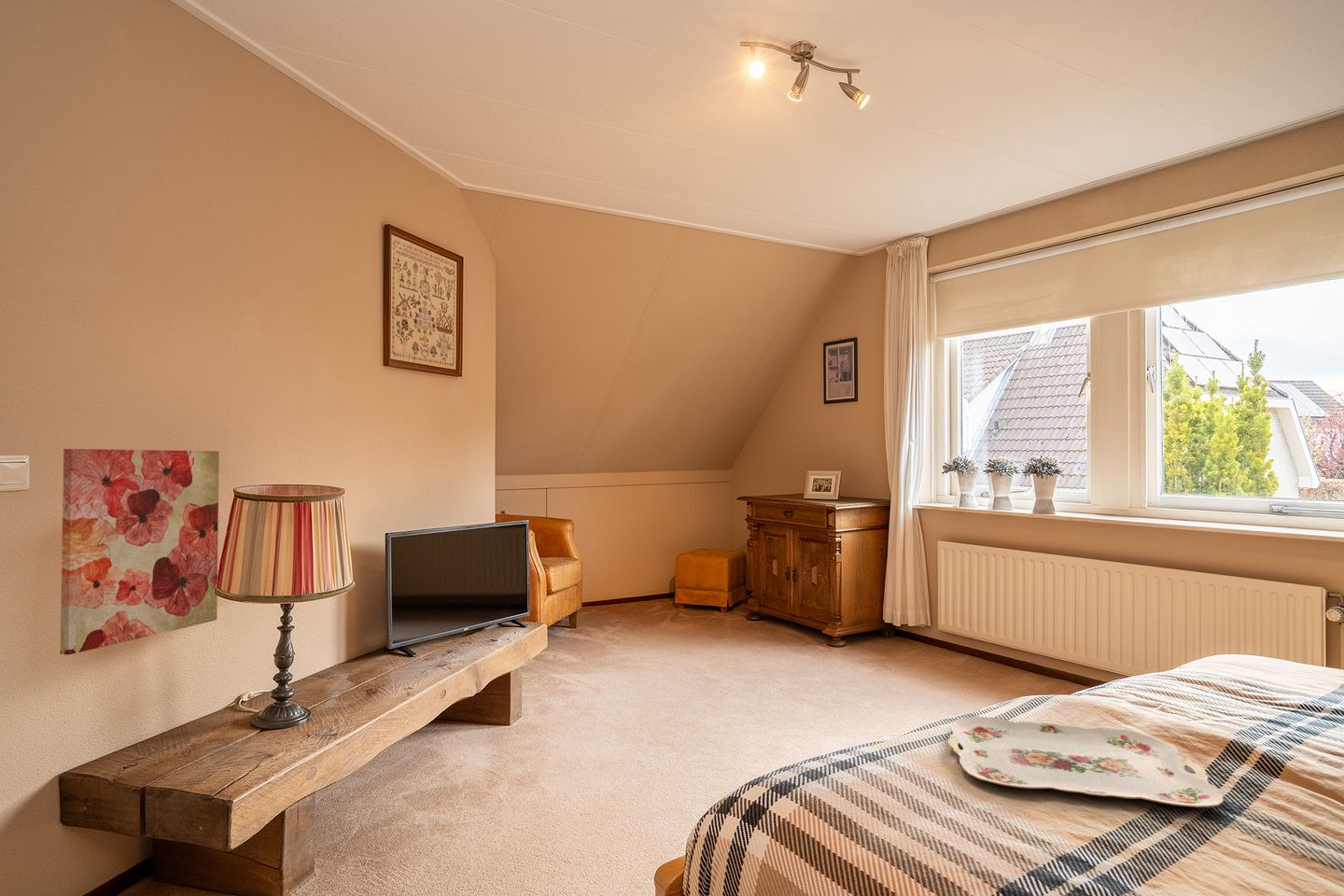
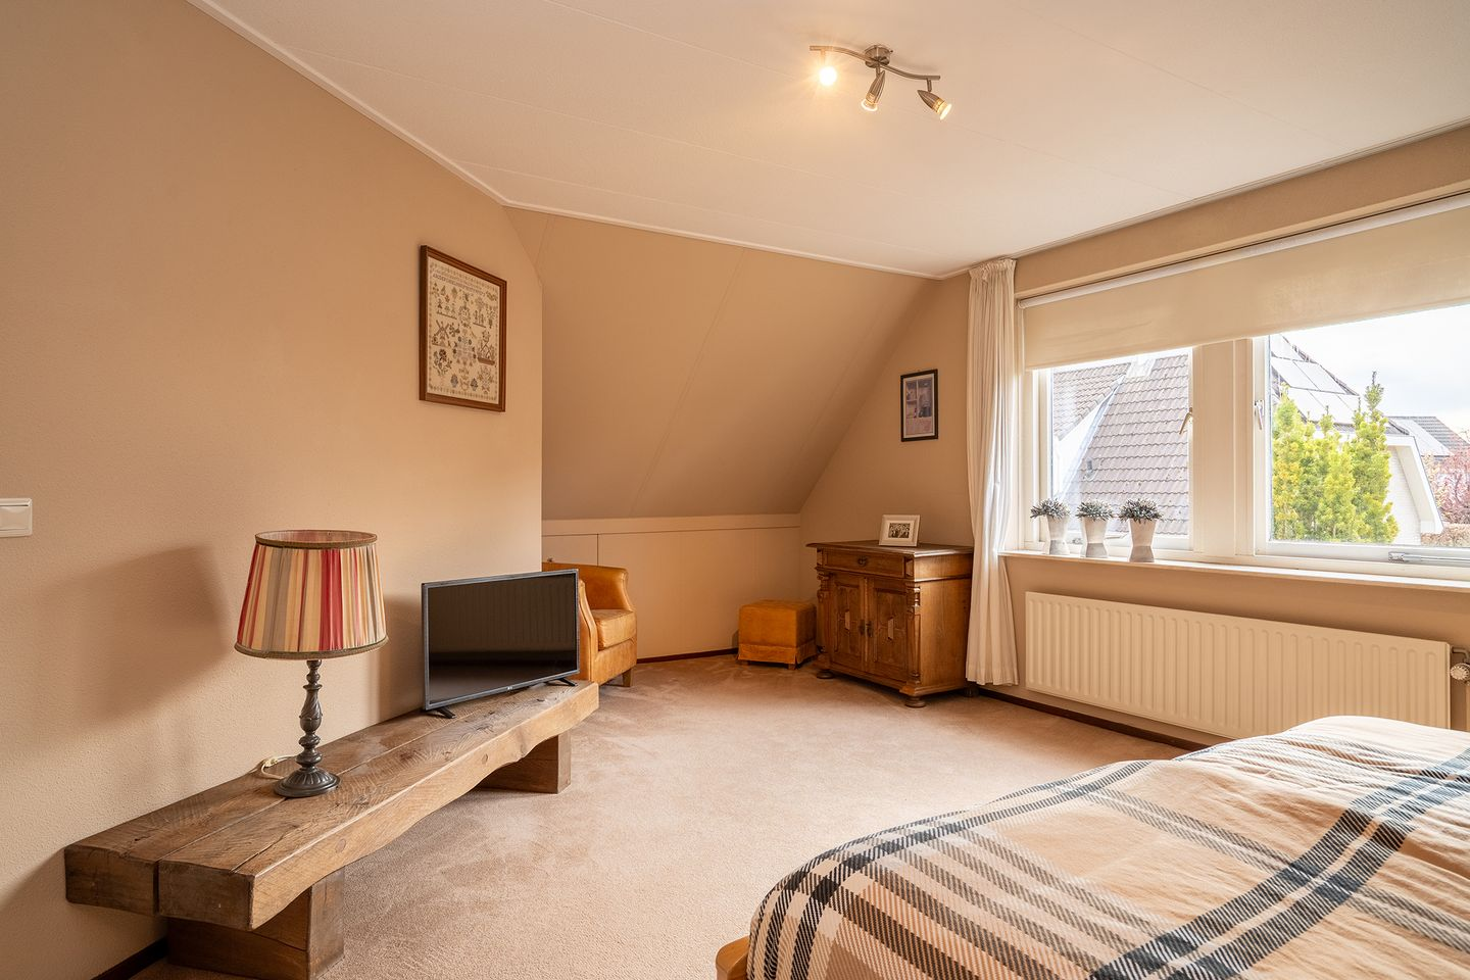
- serving tray [946,716,1225,808]
- wall art [60,448,220,656]
